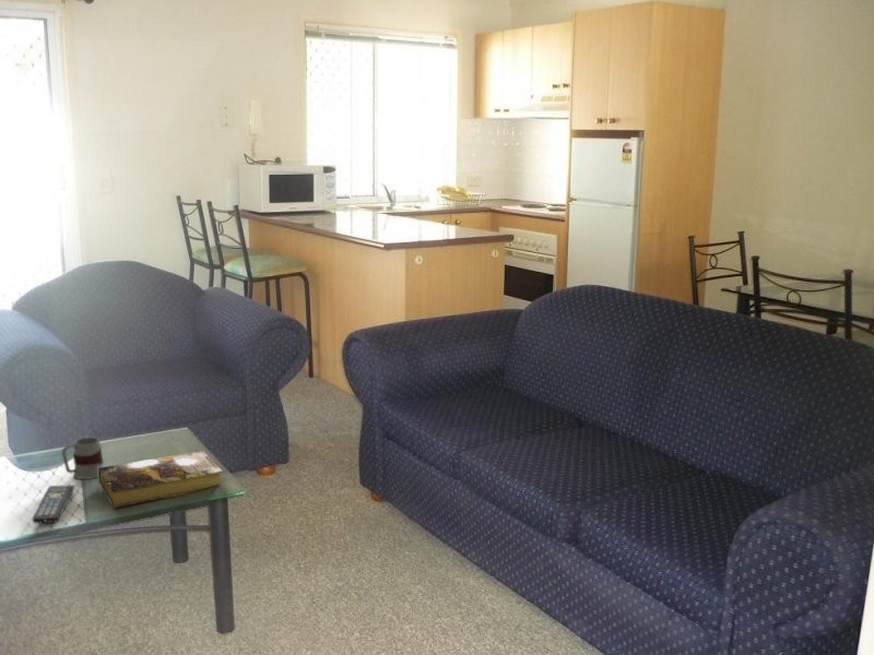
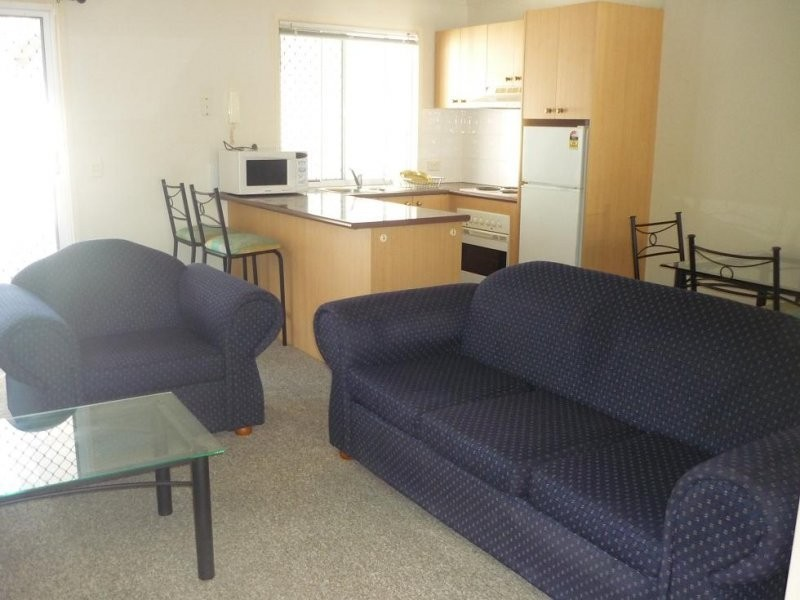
- book [98,450,224,509]
- mug [61,436,105,480]
- remote control [31,484,75,524]
